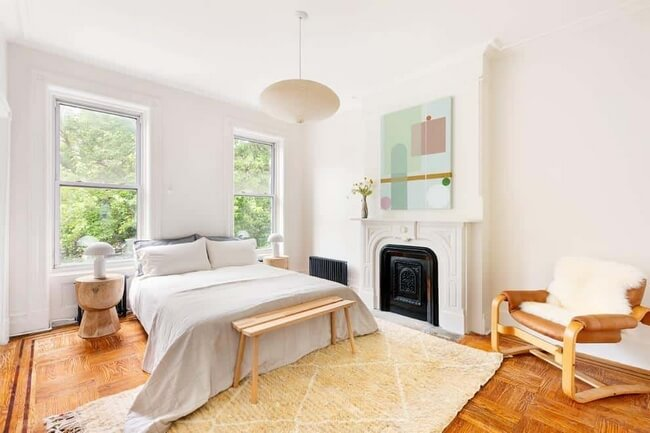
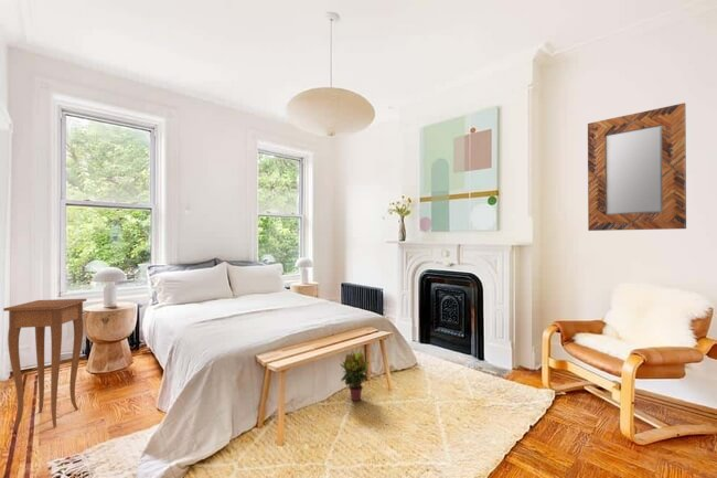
+ side table [2,298,87,432]
+ potted plant [340,349,371,402]
+ home mirror [587,102,687,232]
